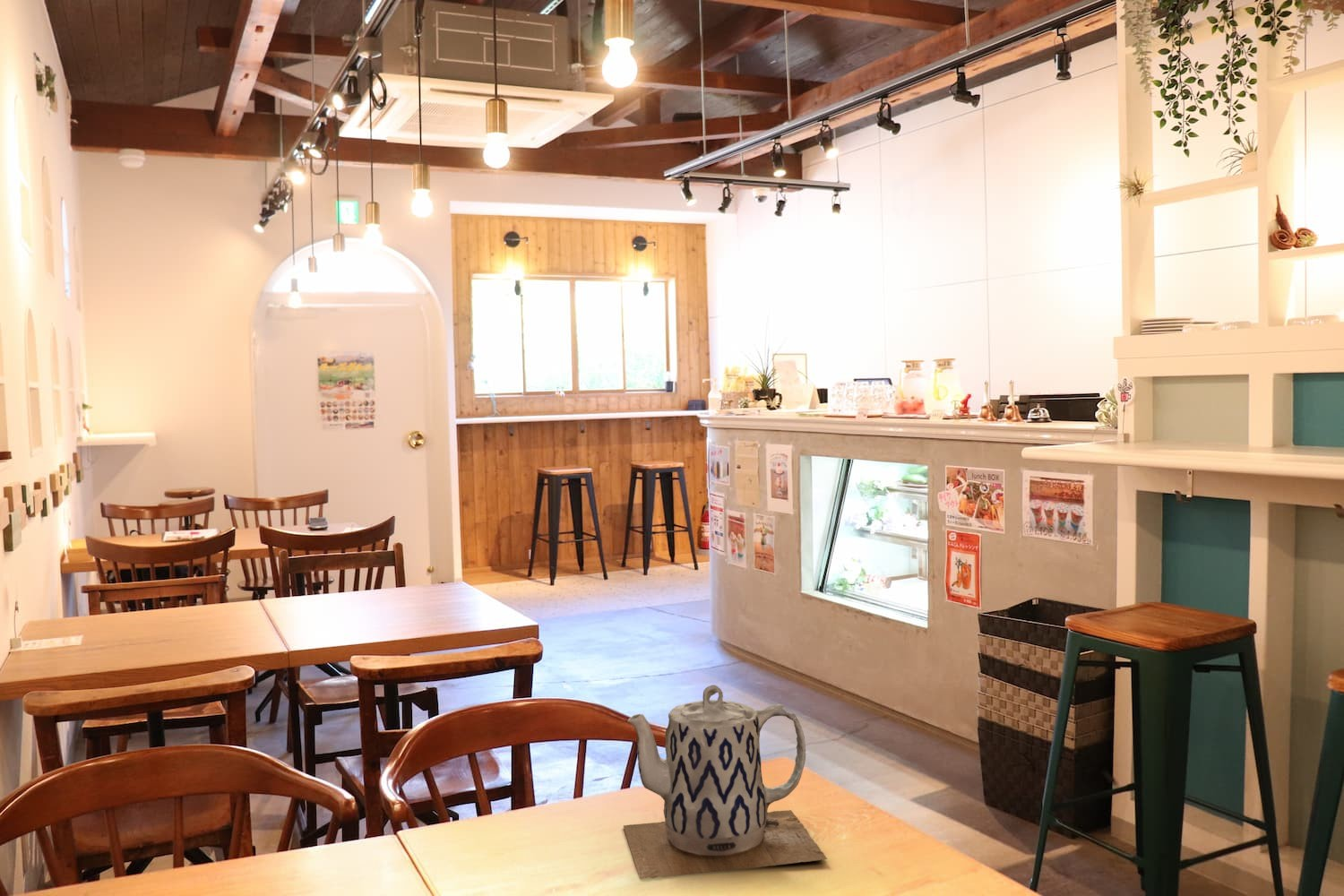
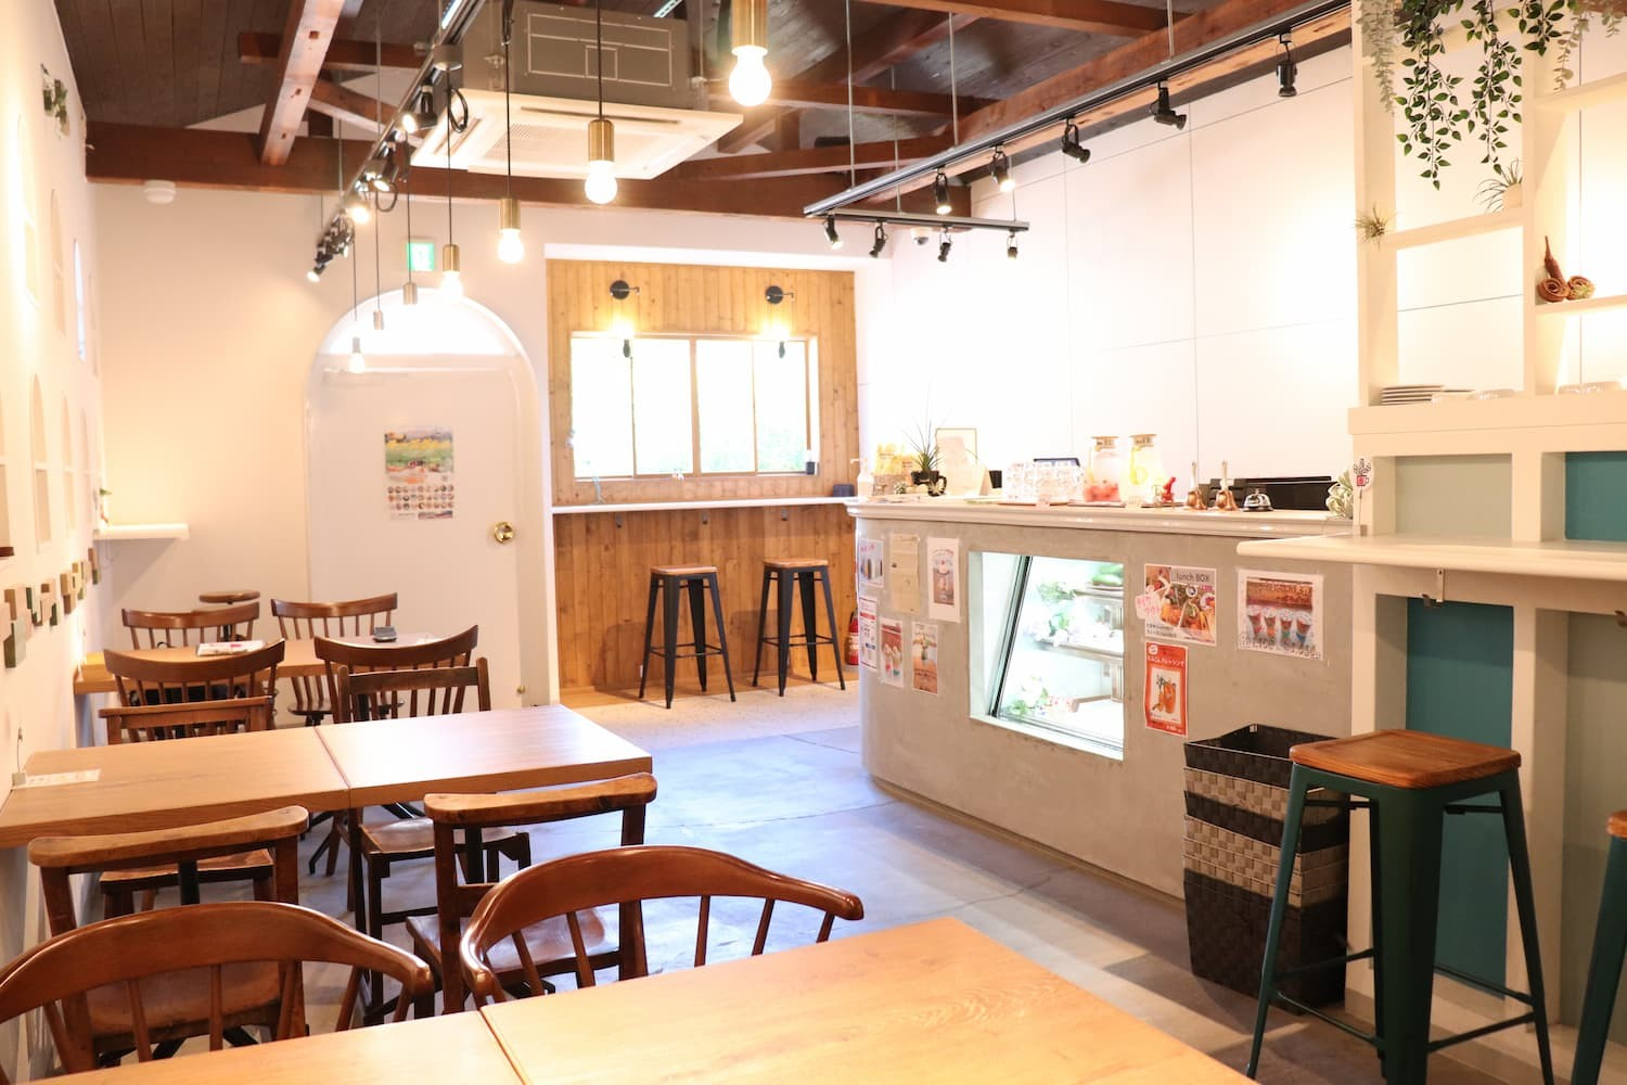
- teapot [623,685,828,880]
